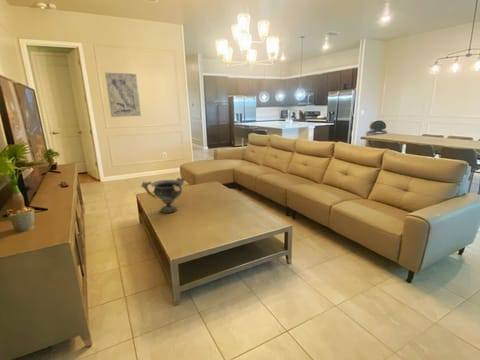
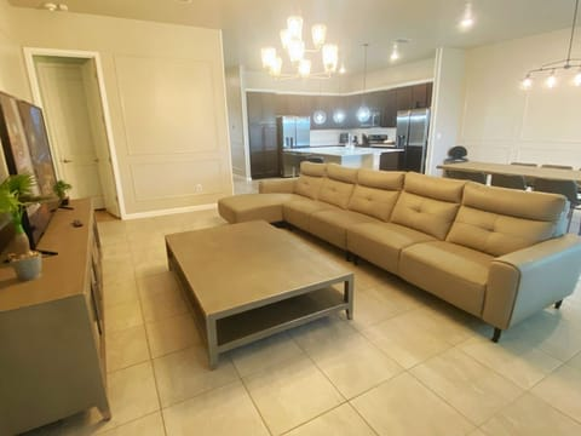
- wall art [104,72,142,118]
- decorative bowl [140,176,186,214]
